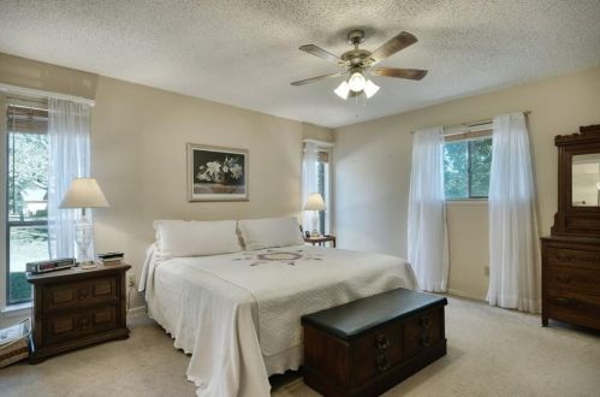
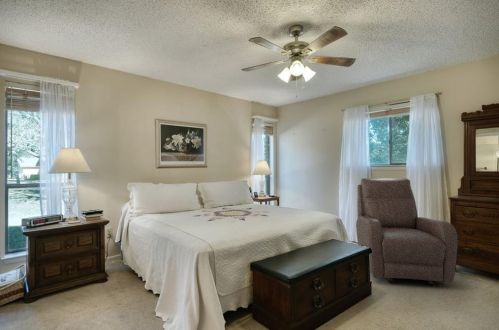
+ chair [355,177,458,288]
